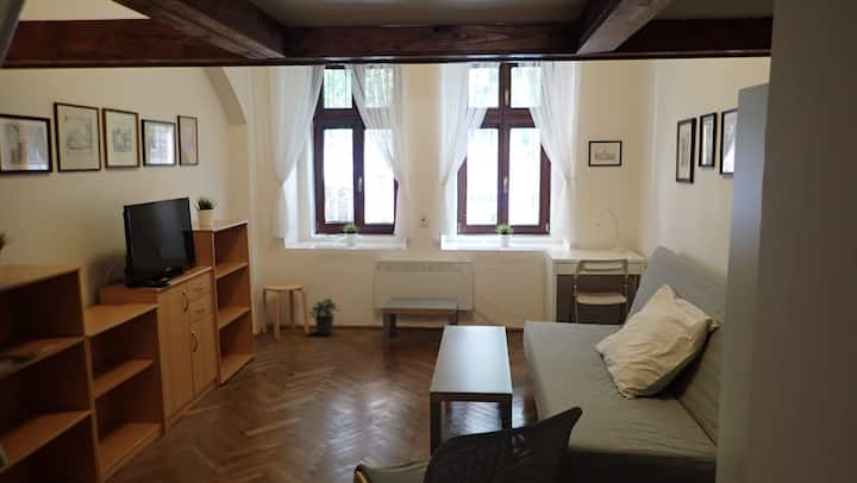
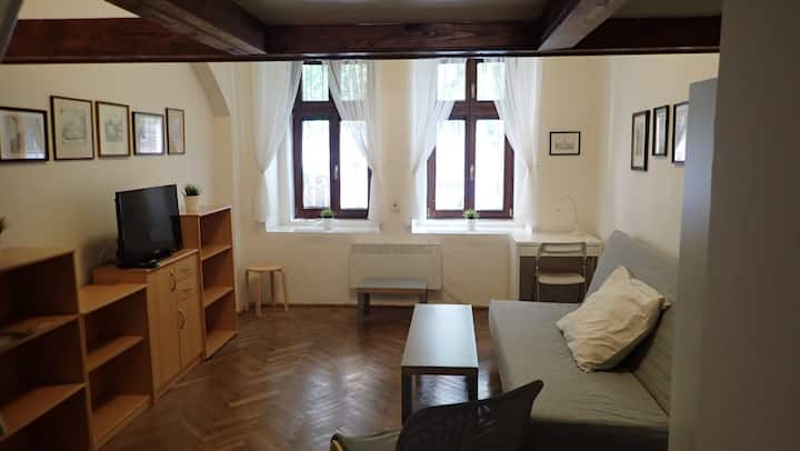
- potted plant [307,297,342,335]
